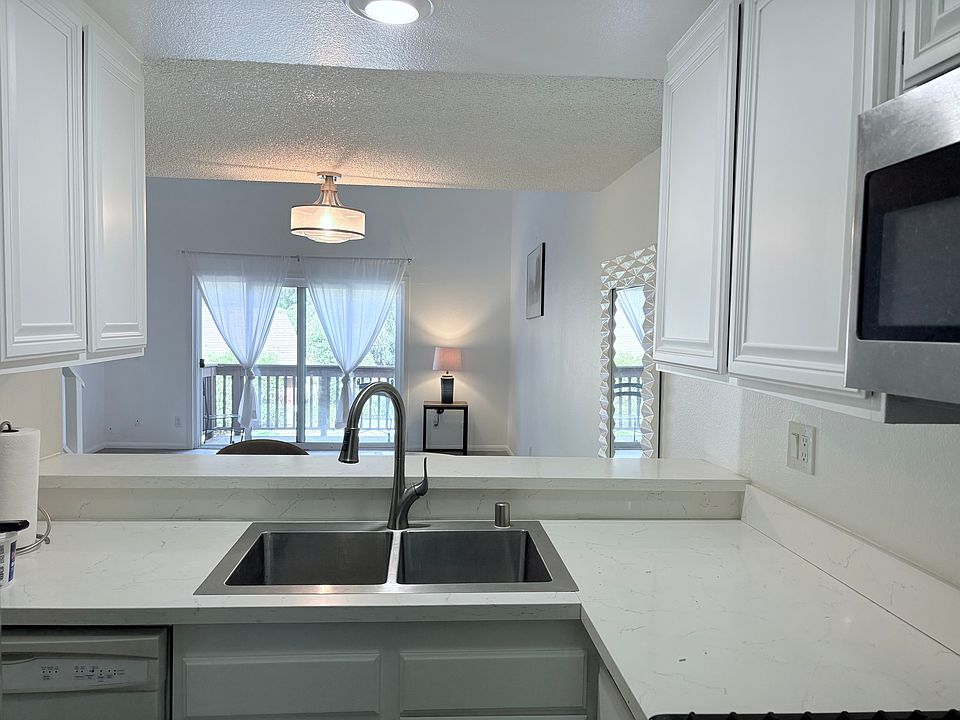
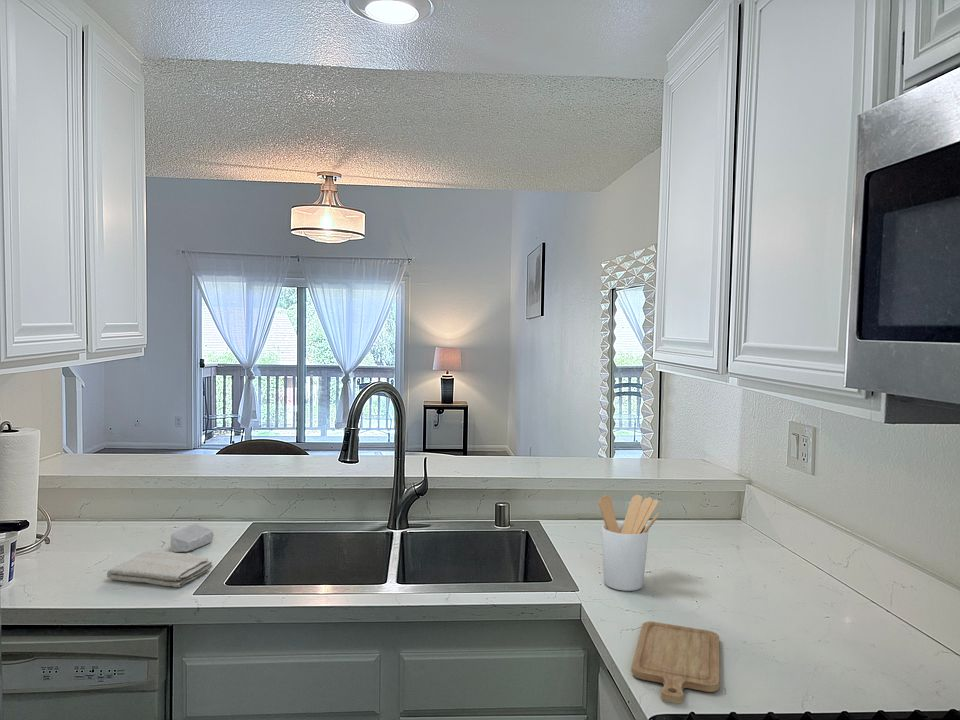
+ washcloth [106,550,214,588]
+ chopping board [631,620,720,704]
+ utensil holder [598,494,660,592]
+ soap bar [170,522,215,553]
